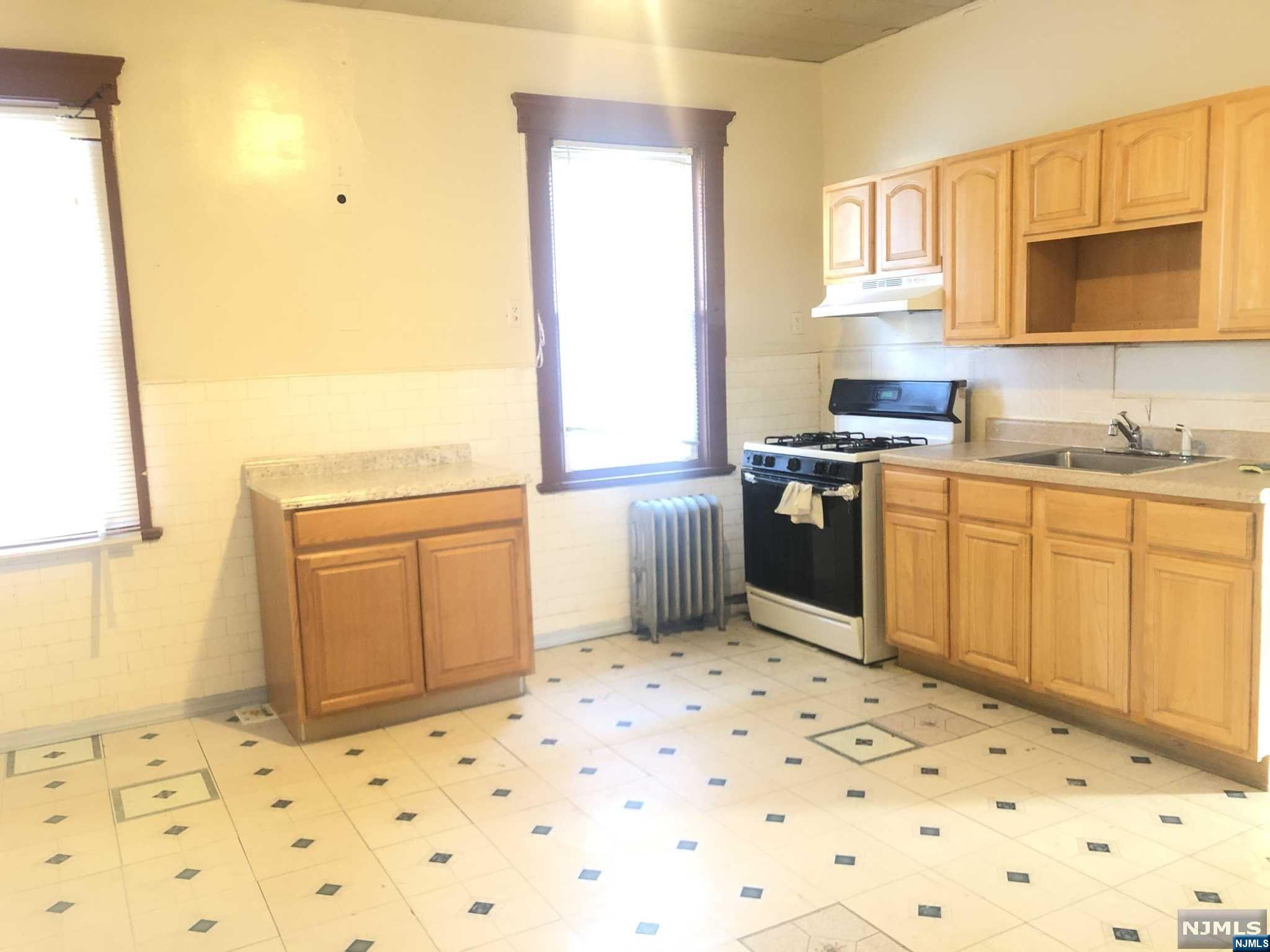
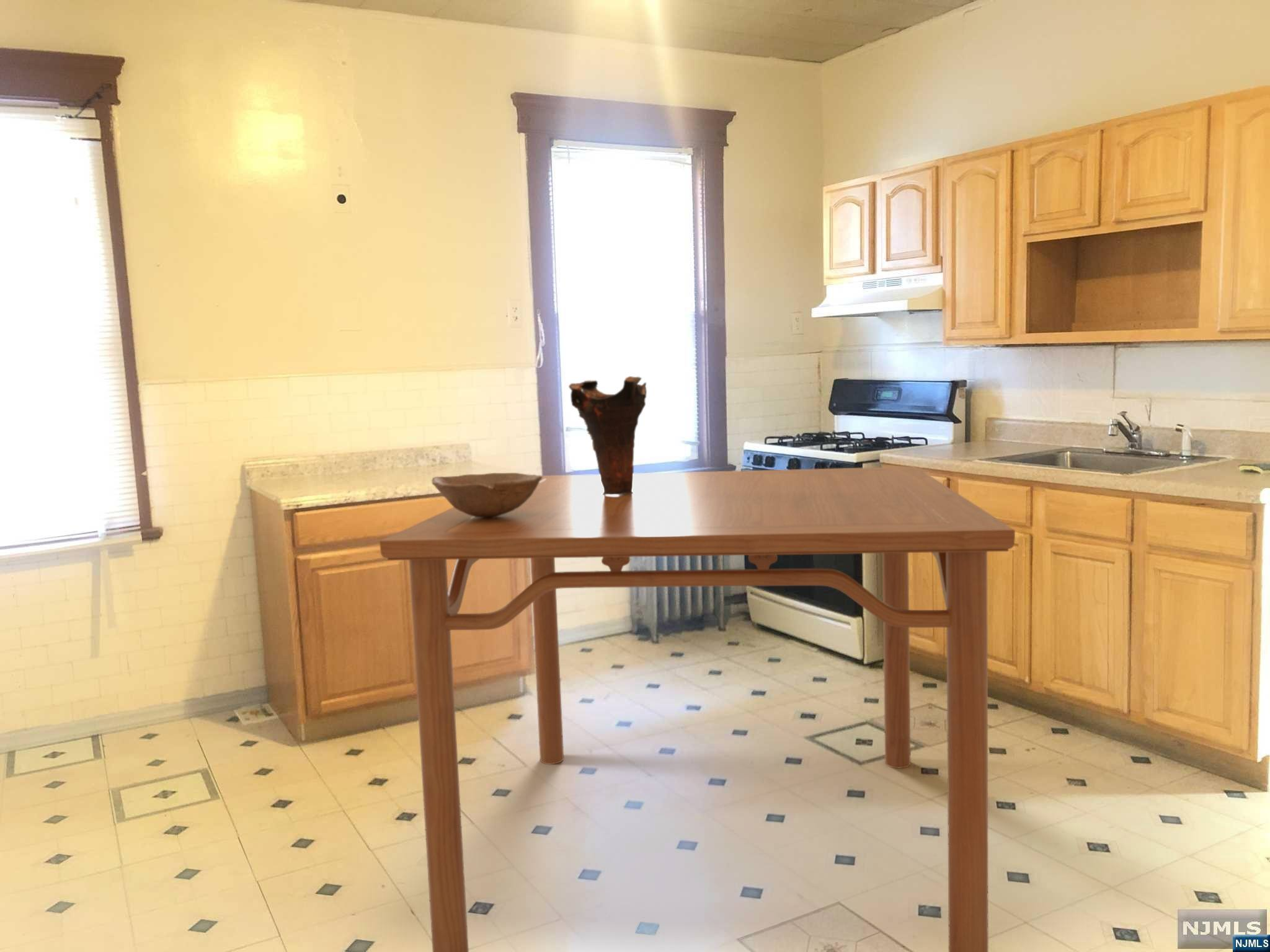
+ bowl [431,472,543,518]
+ vase [568,376,647,495]
+ dining table [379,466,1016,952]
